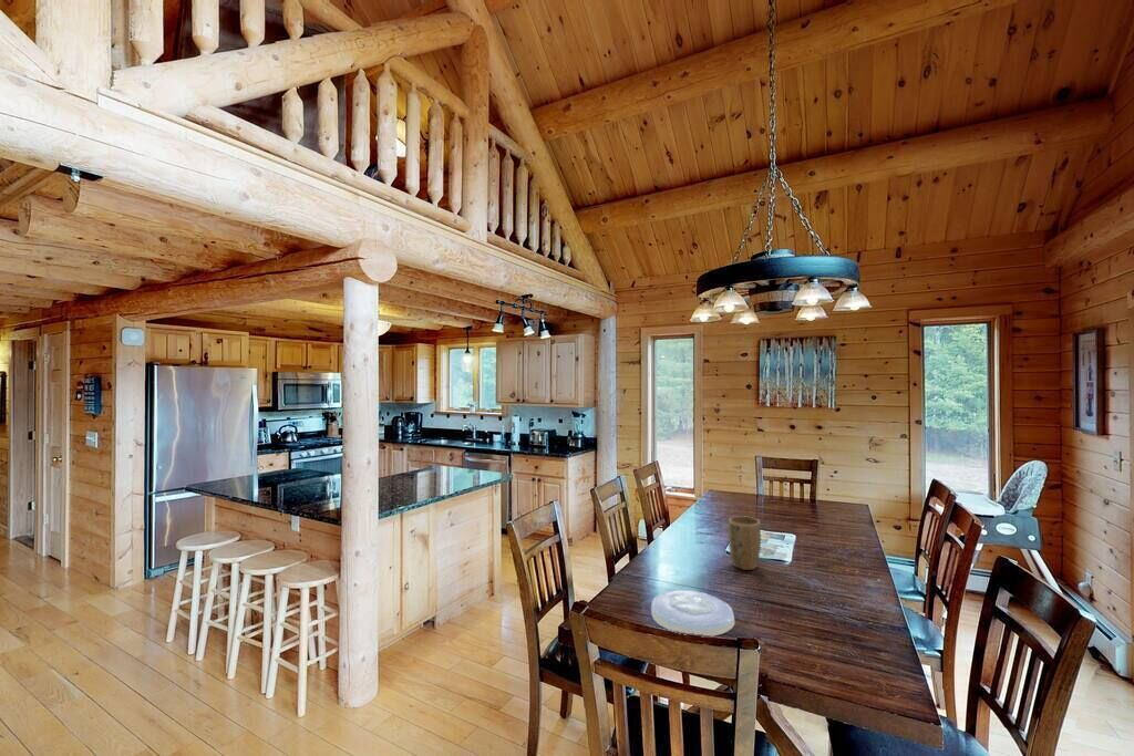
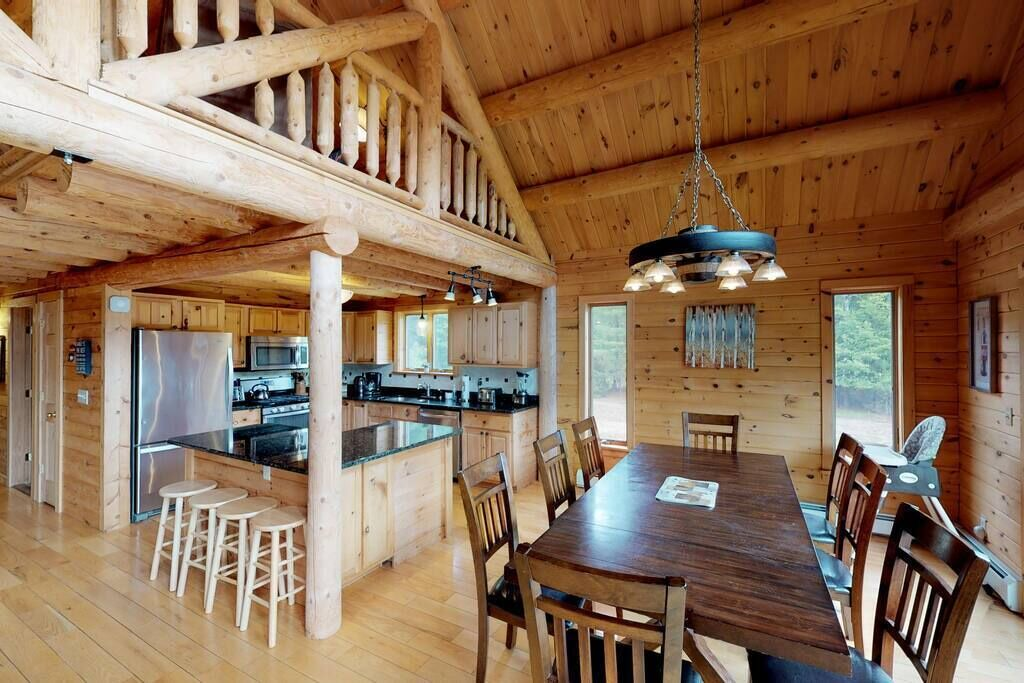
- plant pot [728,515,762,571]
- plate [650,589,735,636]
